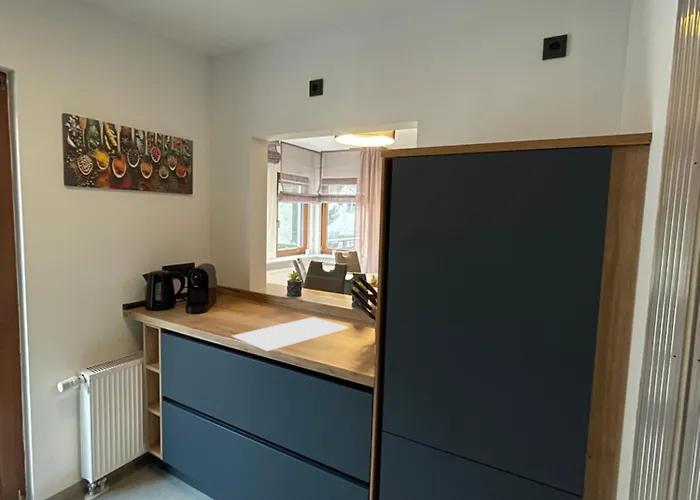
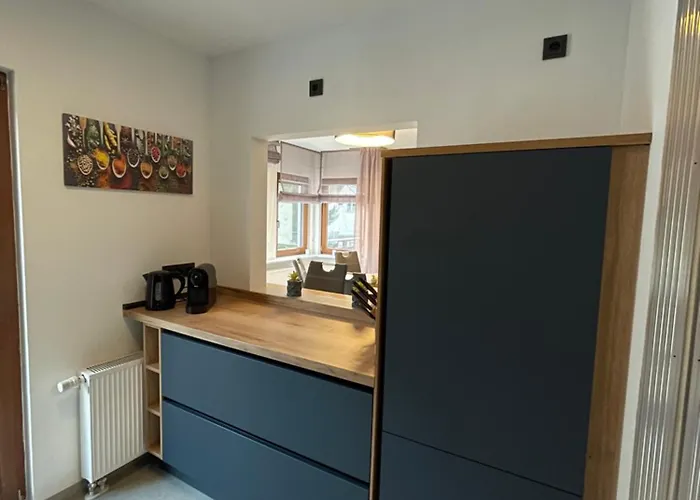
- cutting board [231,316,350,352]
